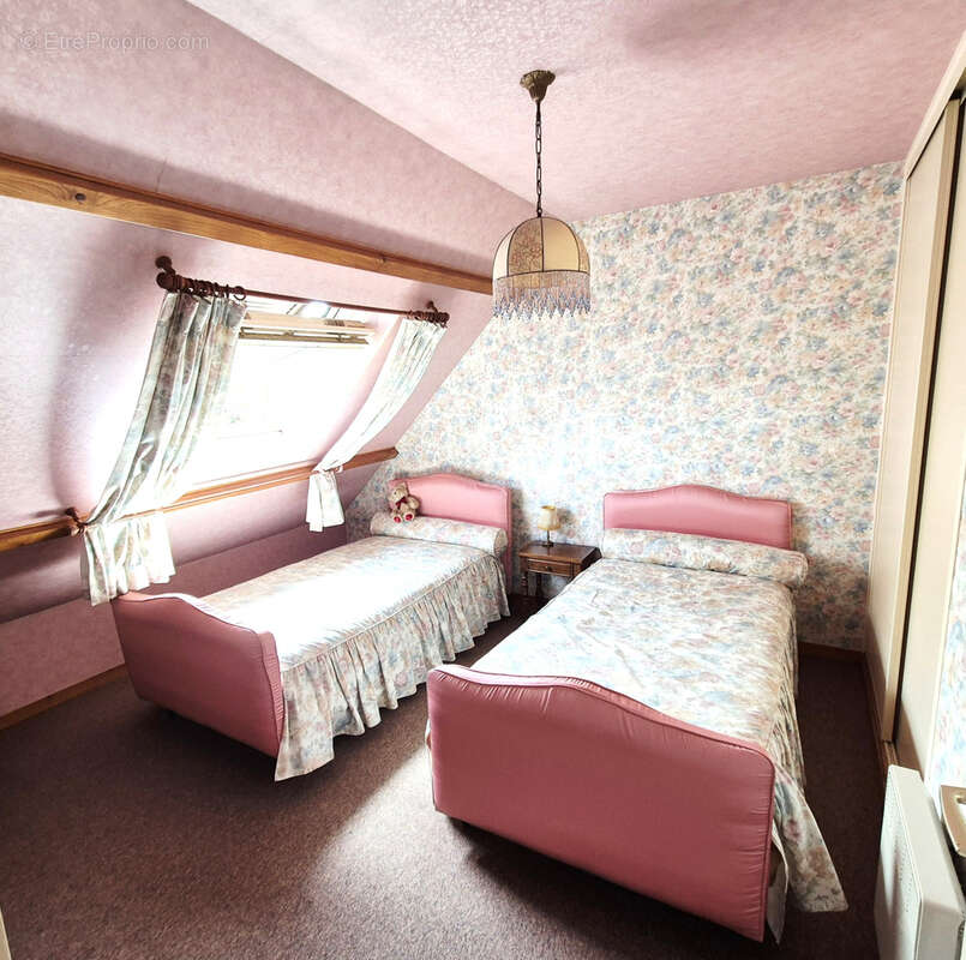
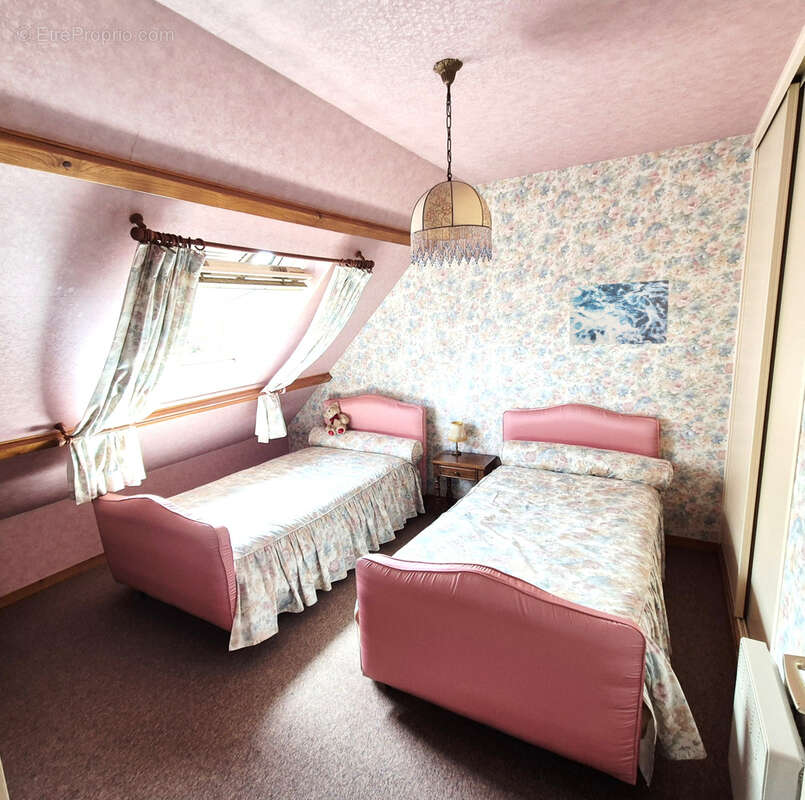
+ wall art [569,279,670,346]
